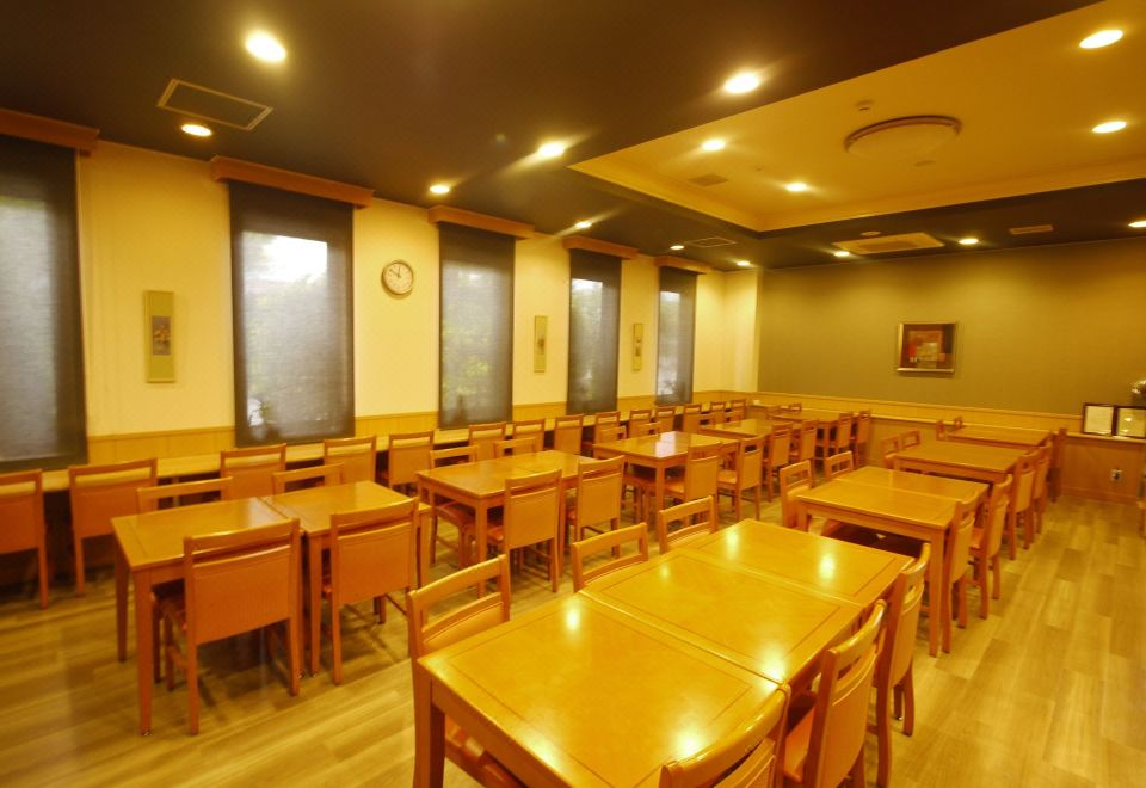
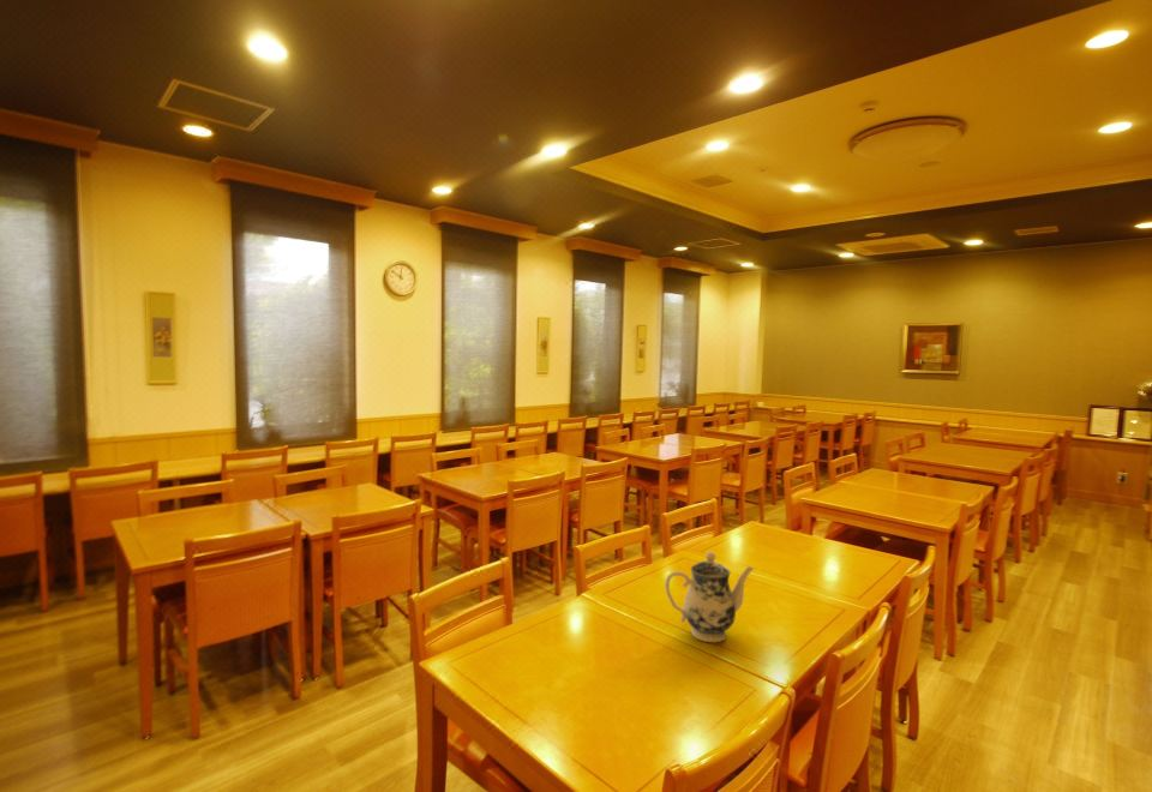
+ teapot [664,551,755,643]
